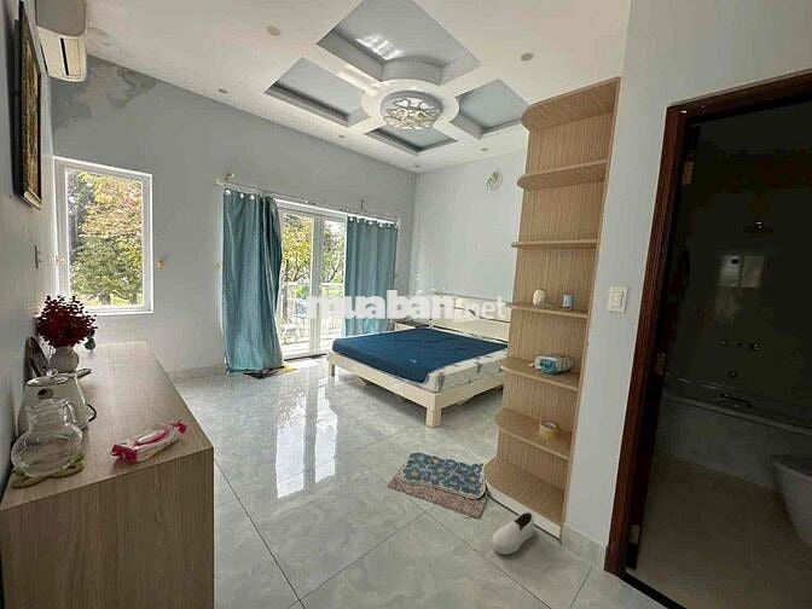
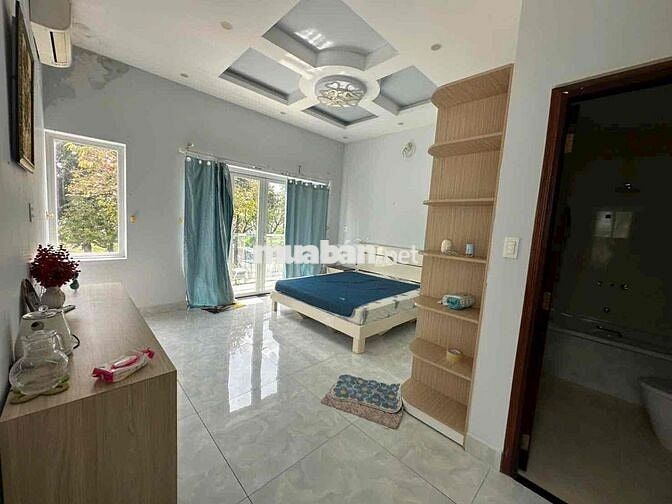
- shoe [492,511,535,556]
